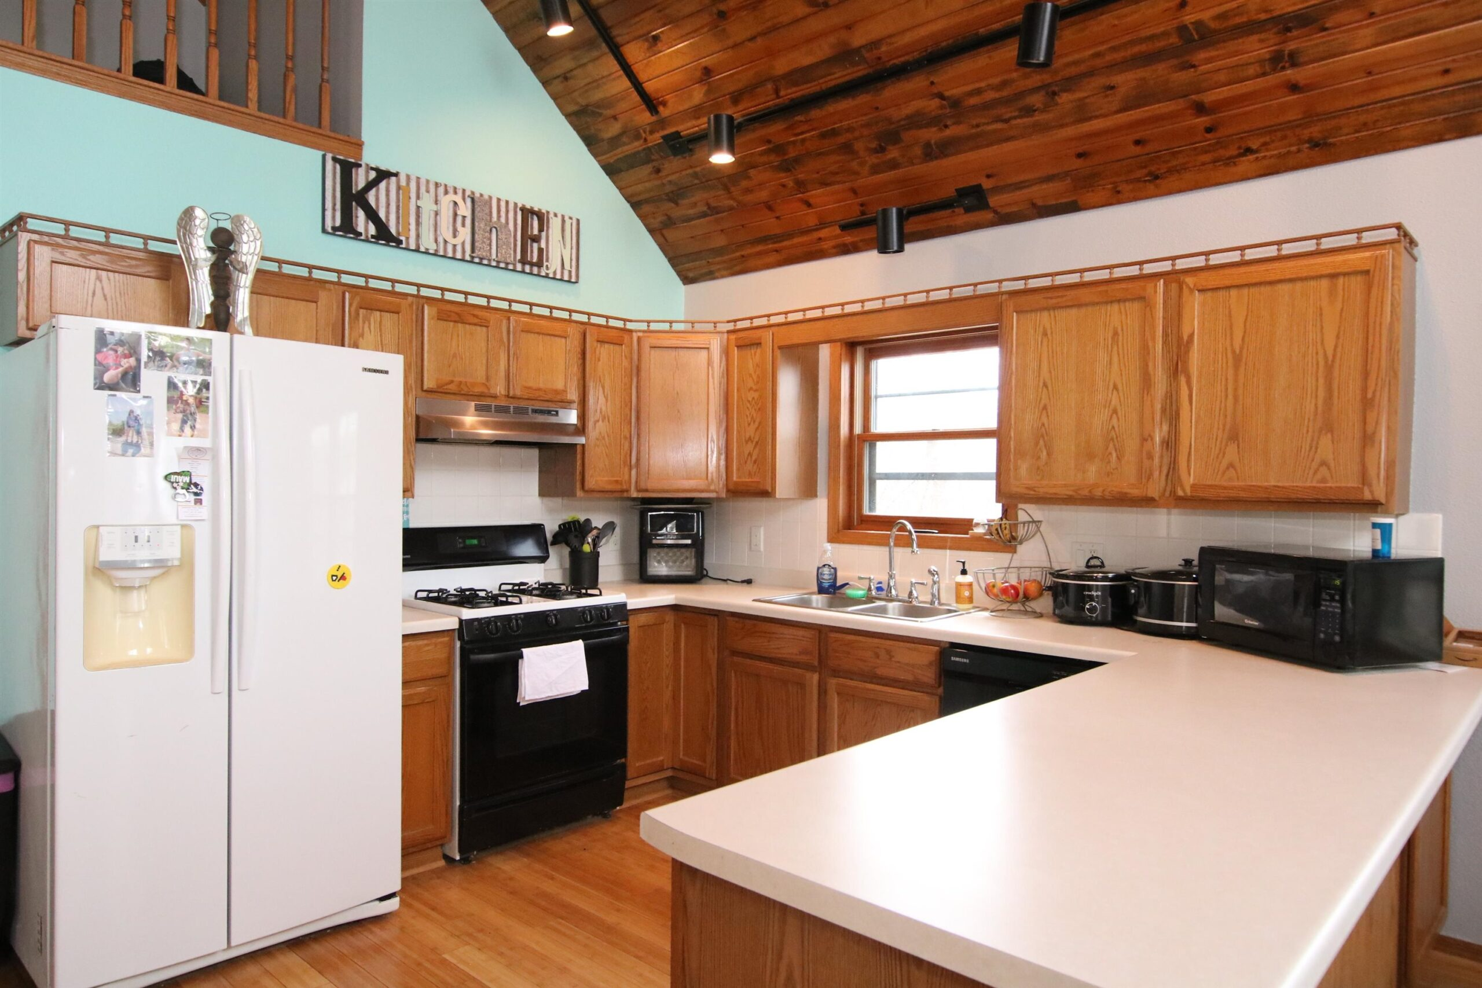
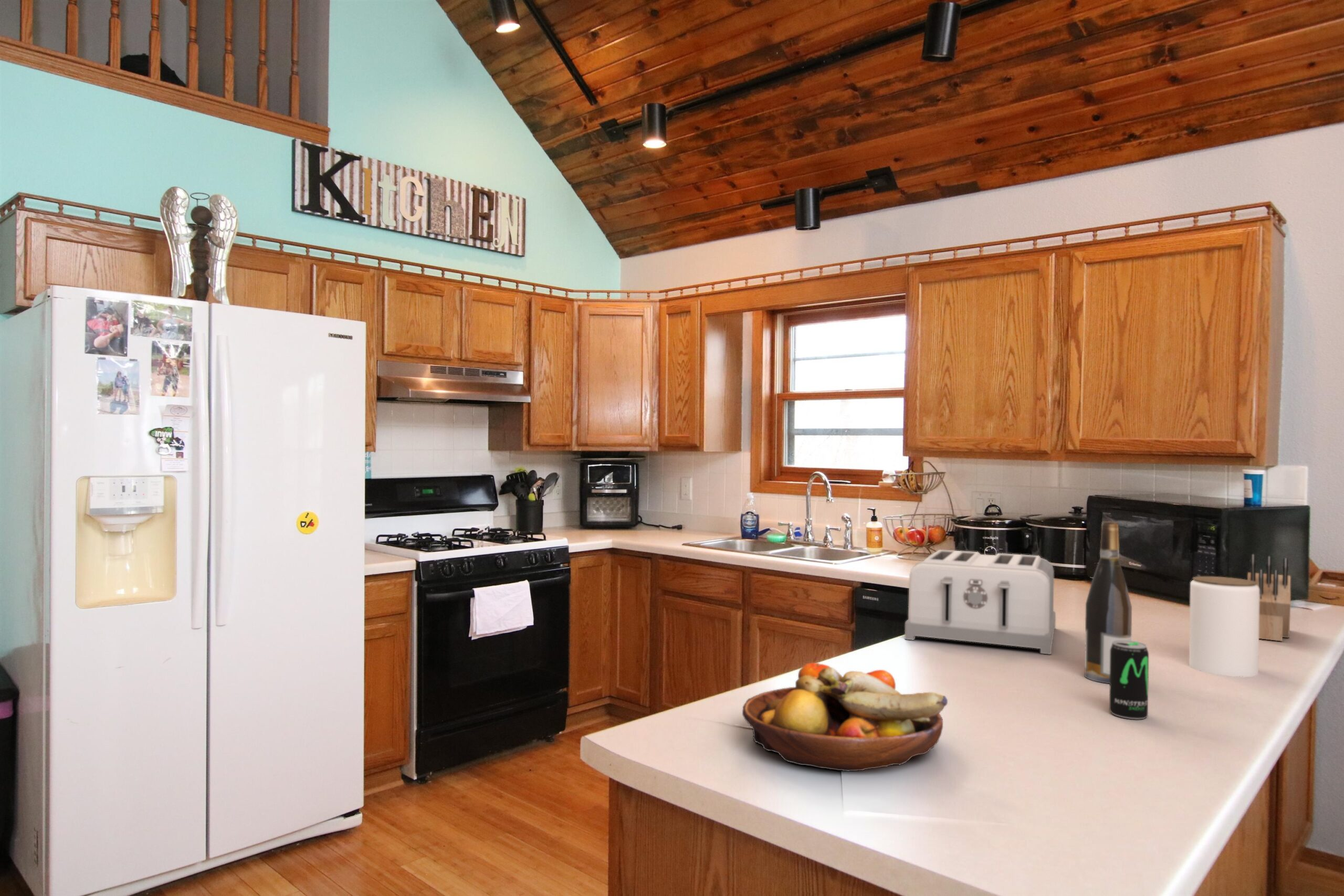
+ beverage can [1109,640,1149,720]
+ fruit bowl [742,662,948,772]
+ toaster [904,549,1056,655]
+ knife block [1247,554,1291,642]
+ jar [1189,576,1259,677]
+ wine bottle [1084,521,1132,684]
